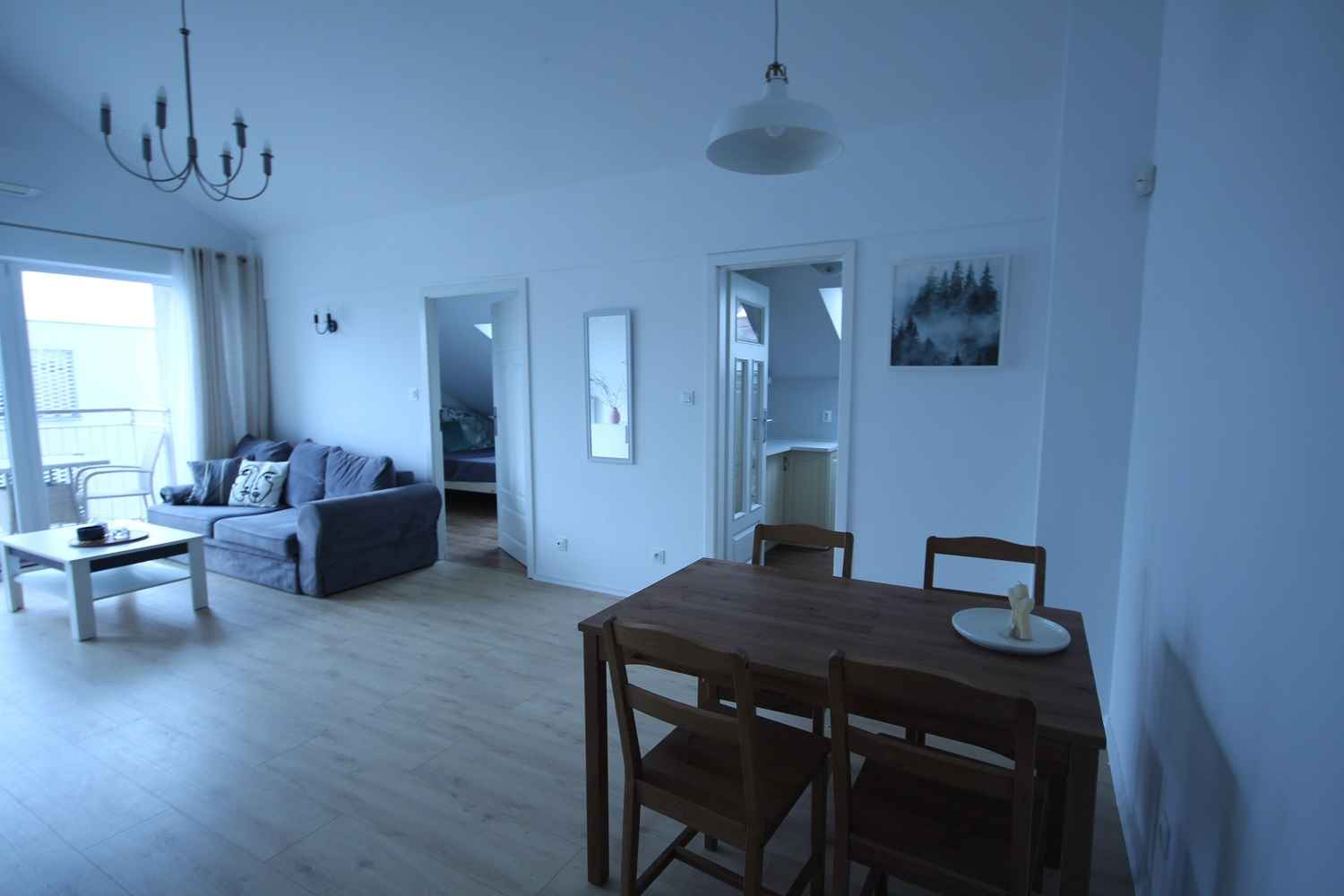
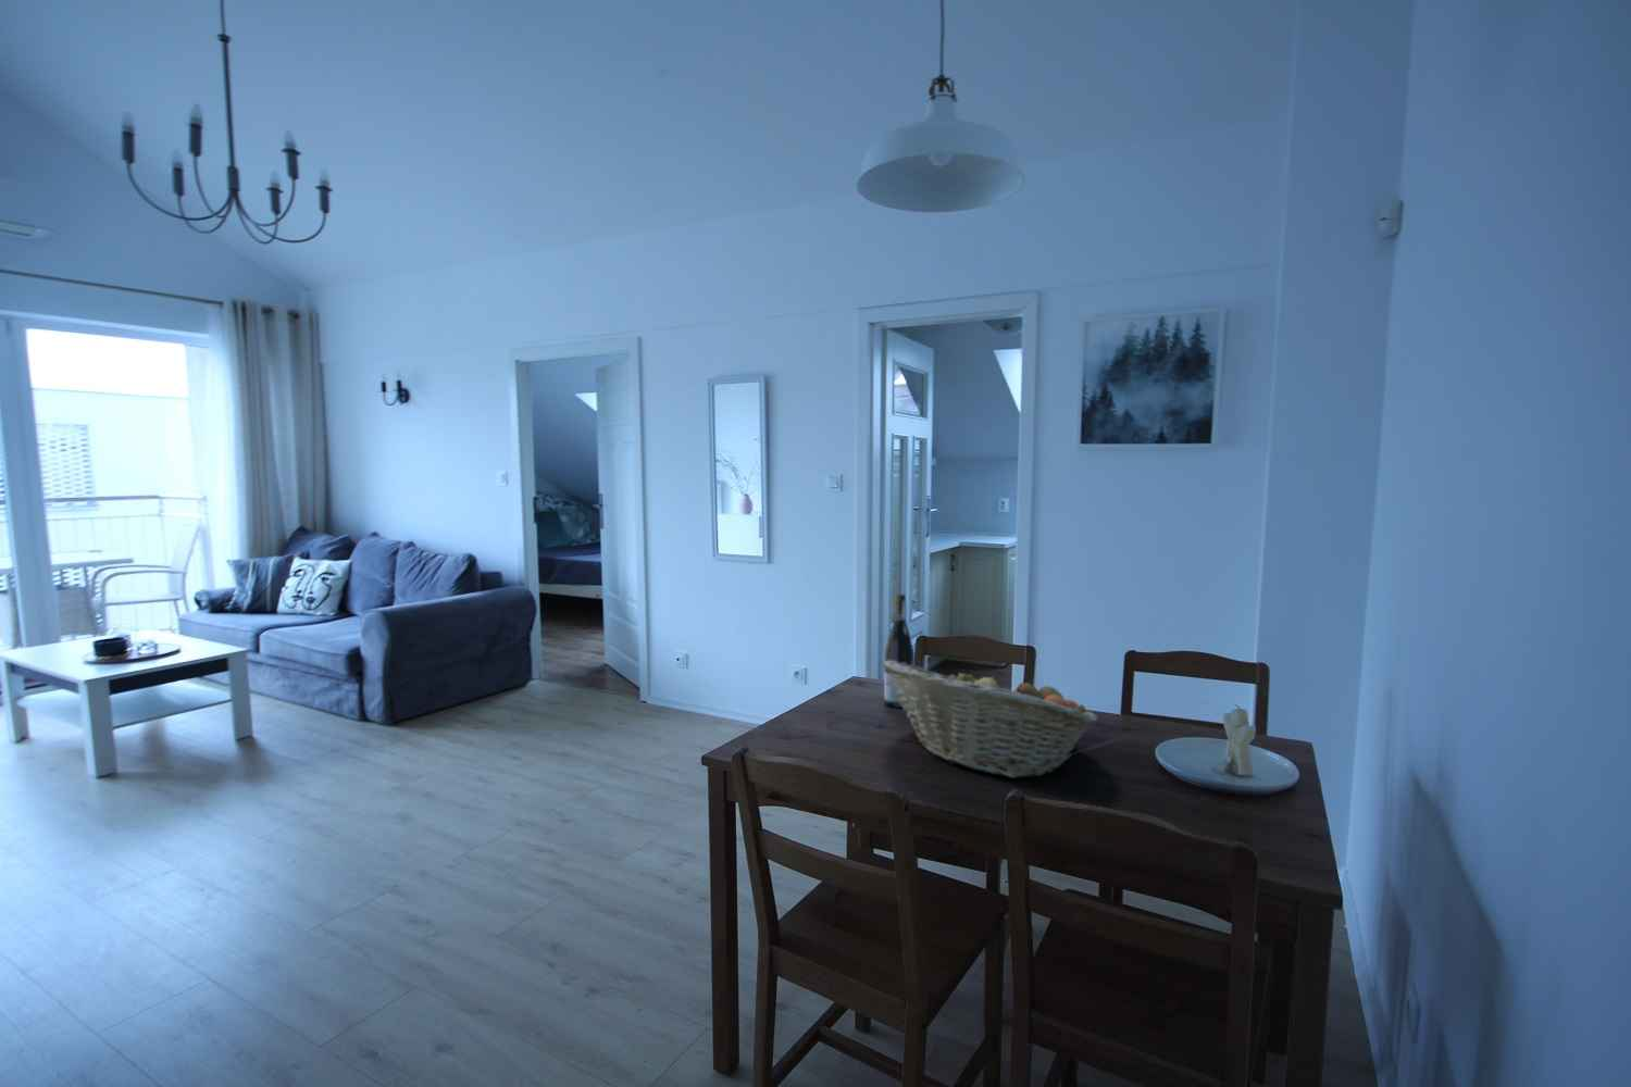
+ wine bottle [883,592,915,708]
+ fruit basket [881,660,1098,779]
